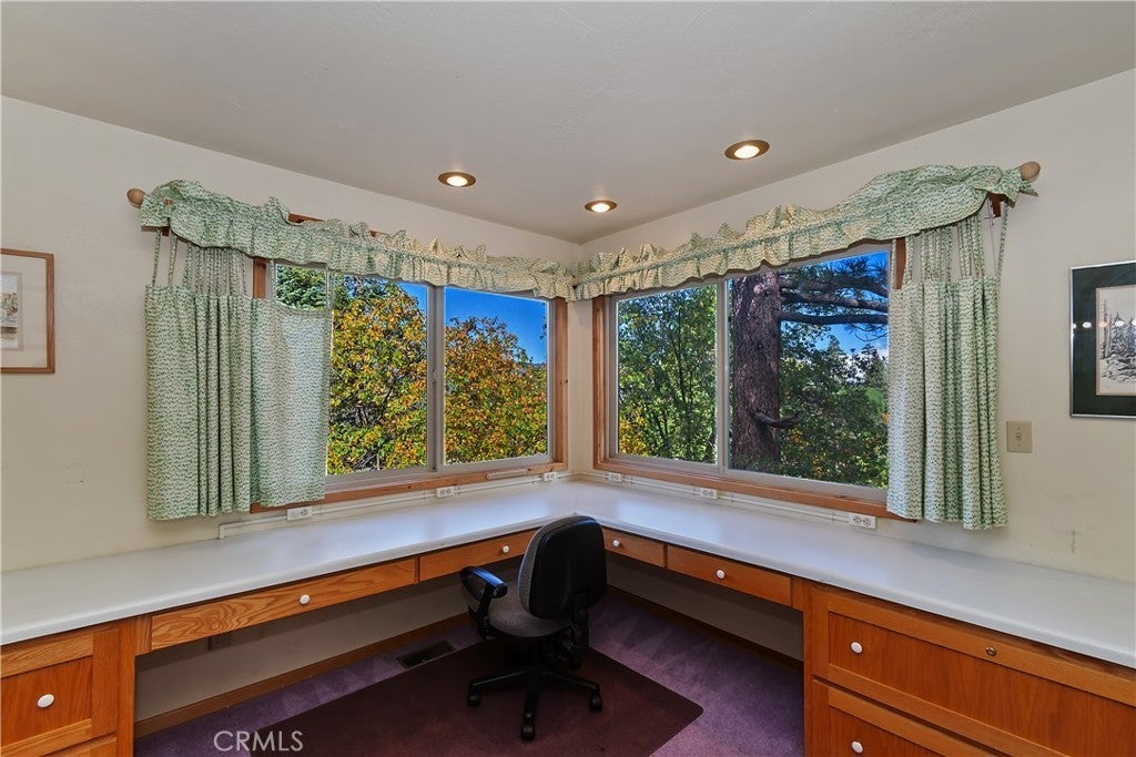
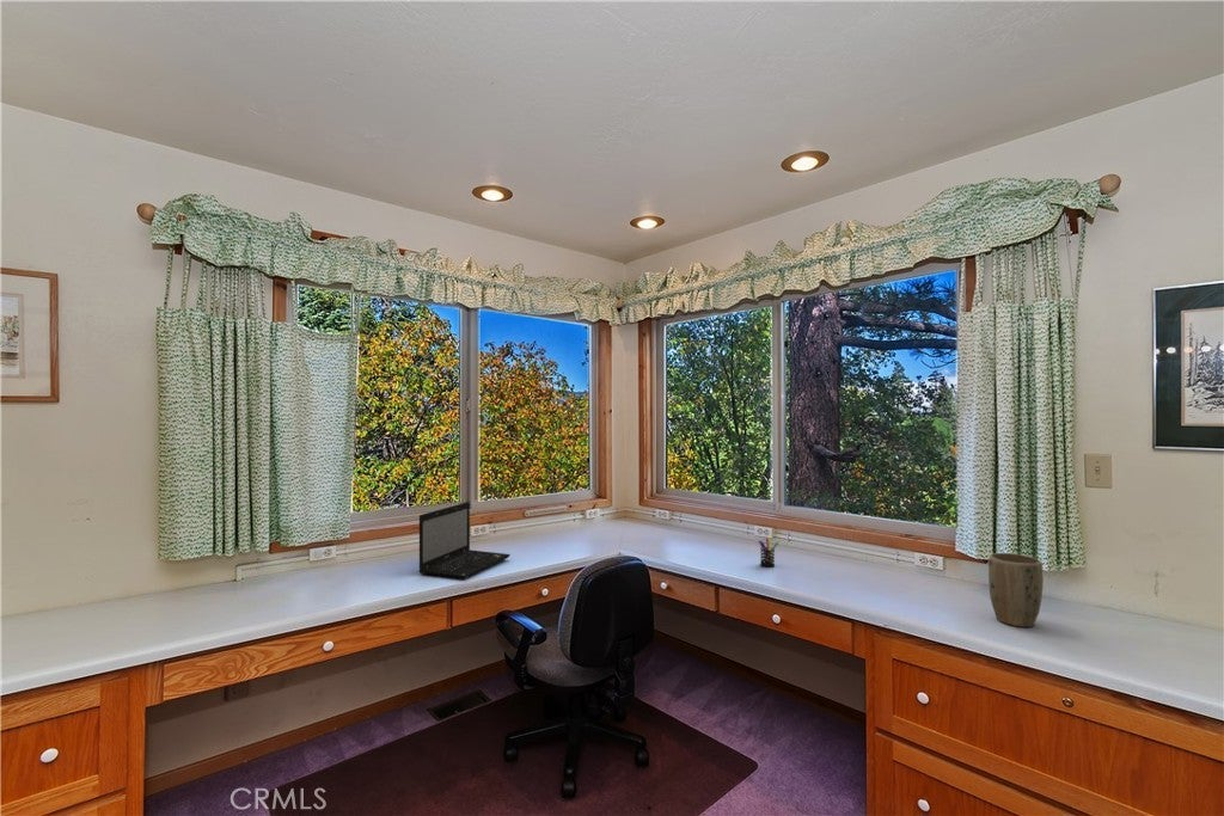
+ pen holder [758,536,779,569]
+ laptop [418,501,512,581]
+ plant pot [987,552,1045,628]
